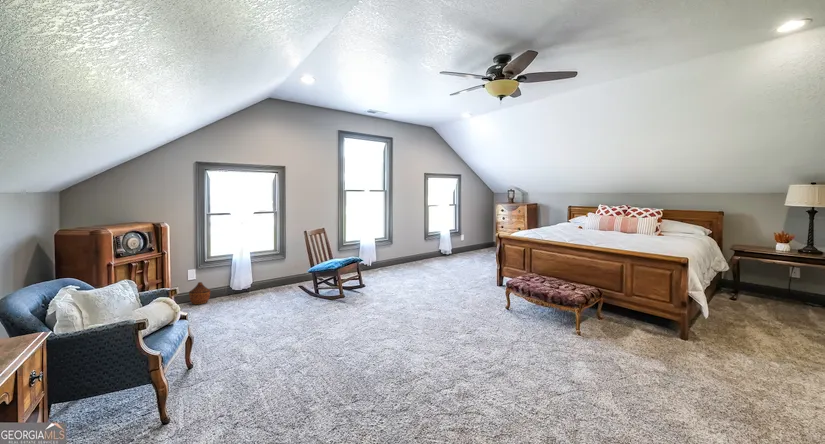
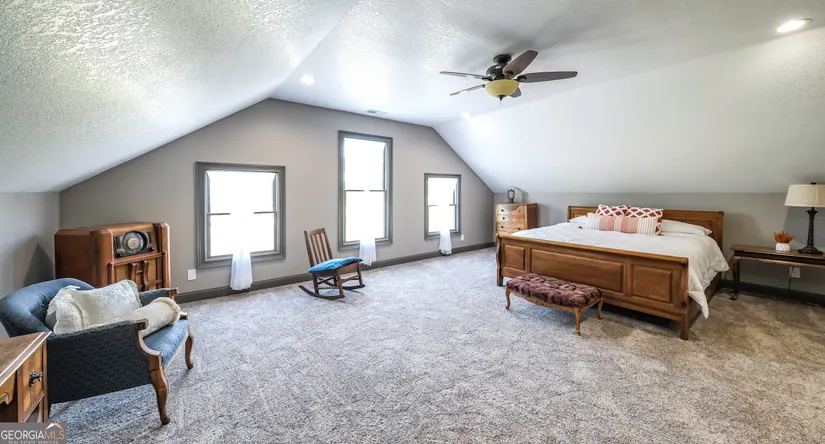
- woven basket [188,281,212,305]
